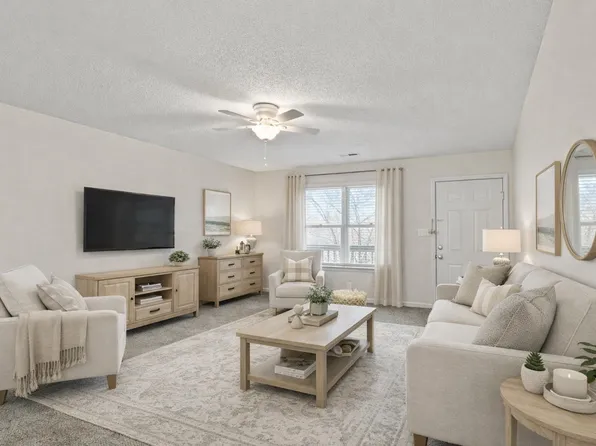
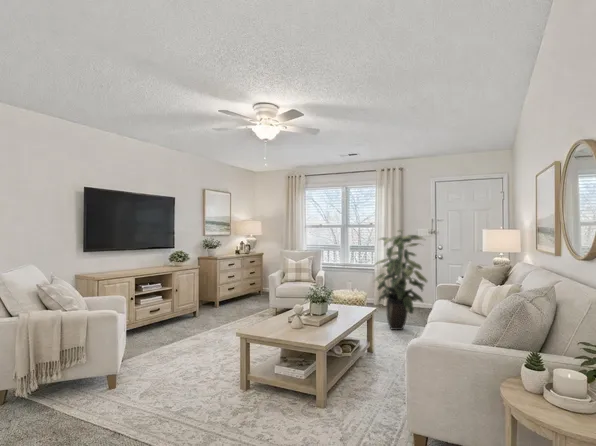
+ indoor plant [373,228,428,331]
